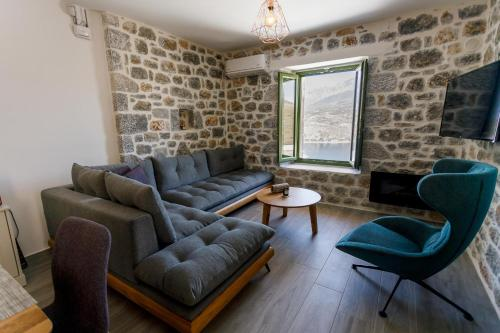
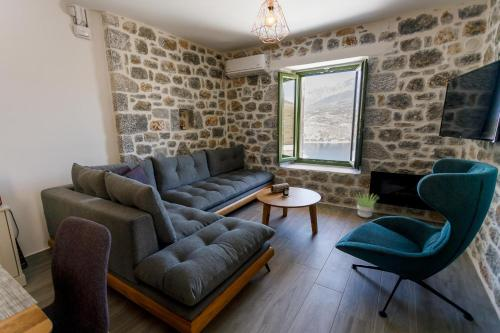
+ potted plant [351,191,380,219]
